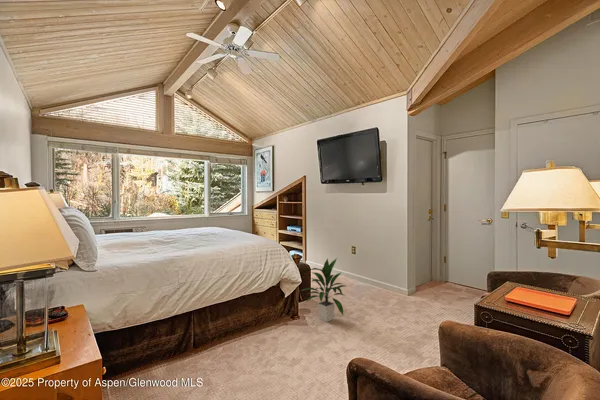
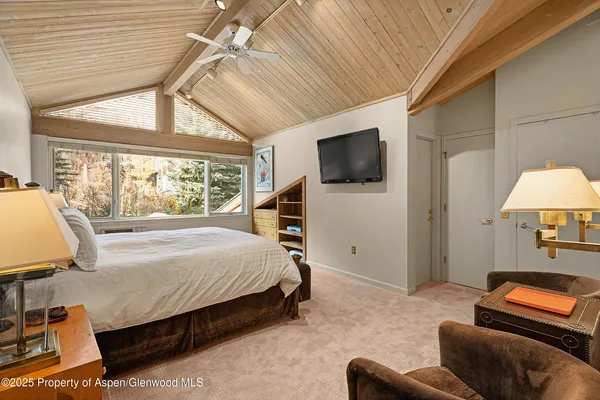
- indoor plant [300,257,346,323]
